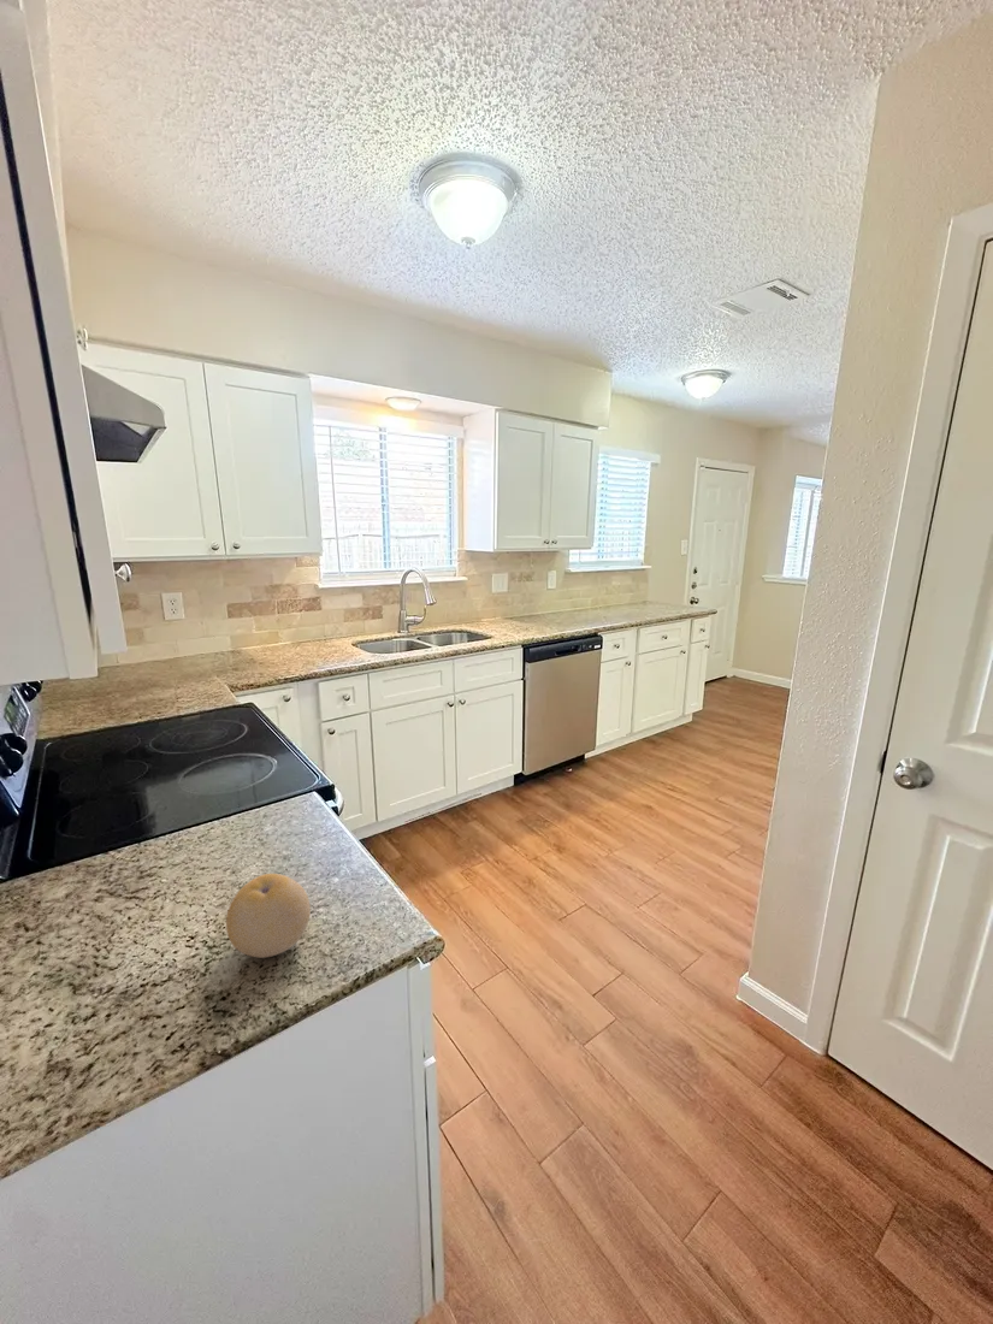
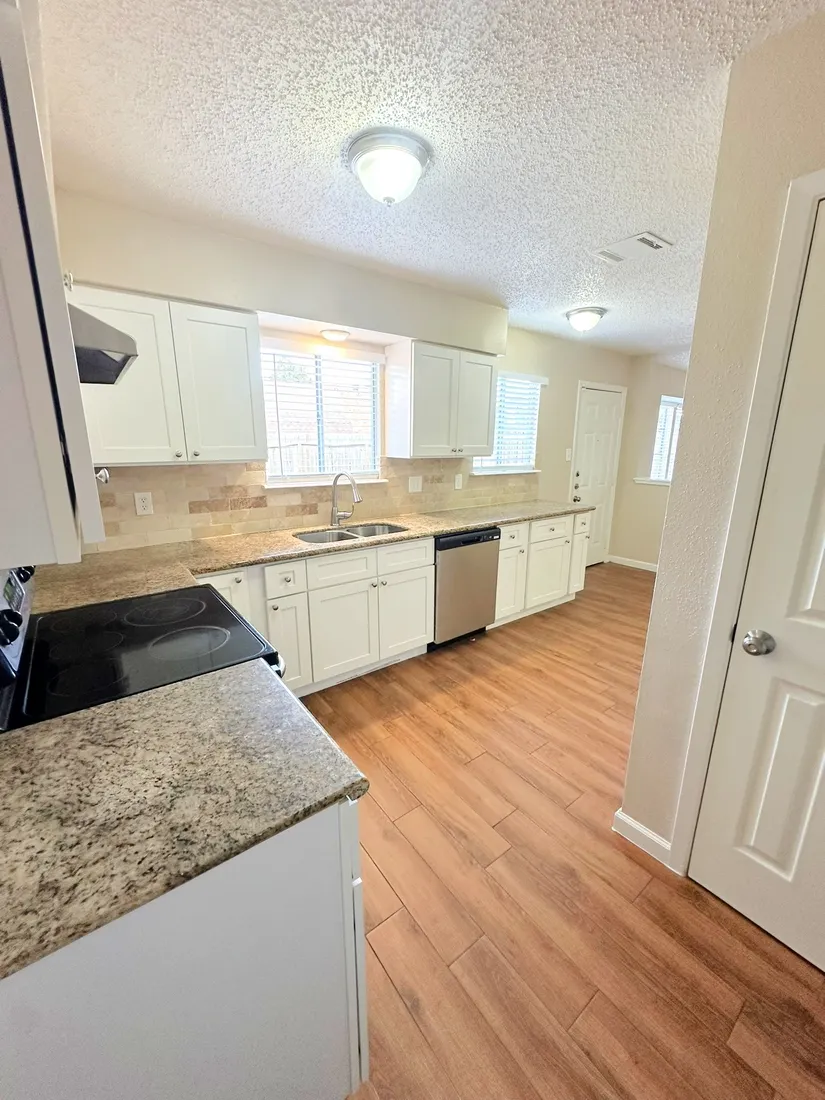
- fruit [225,873,312,959]
